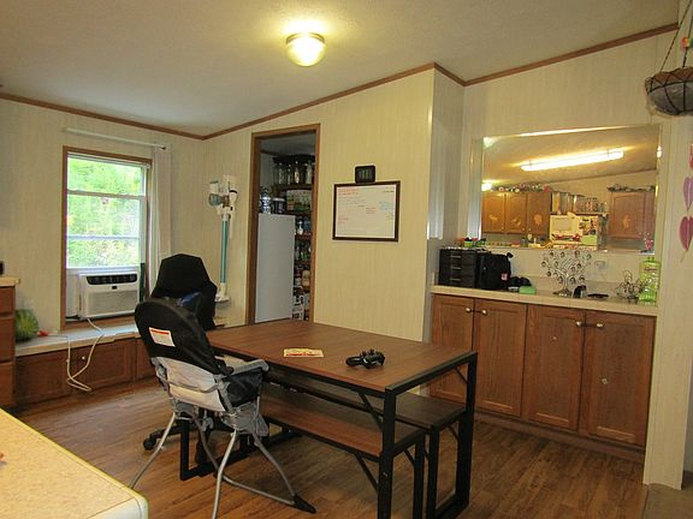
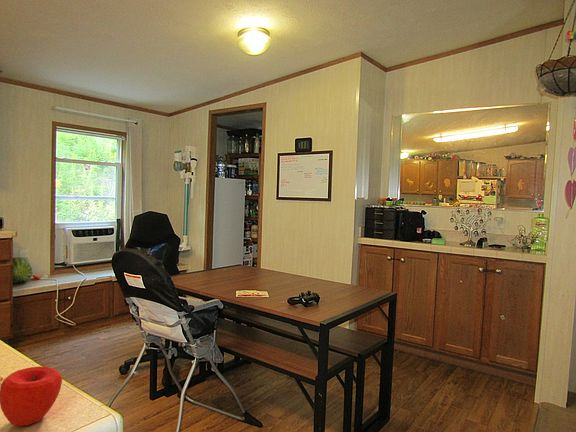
+ apple [0,366,63,427]
